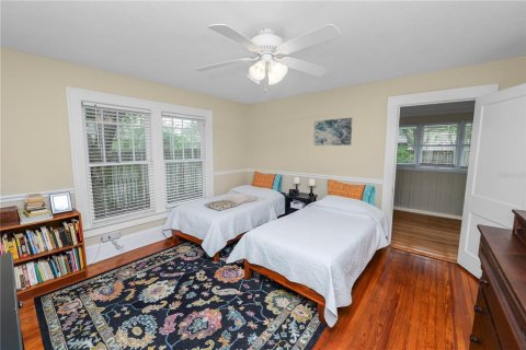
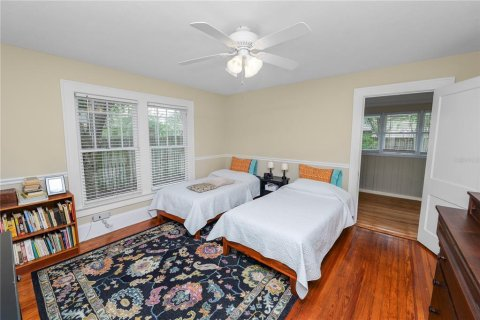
- wall art [312,117,354,147]
